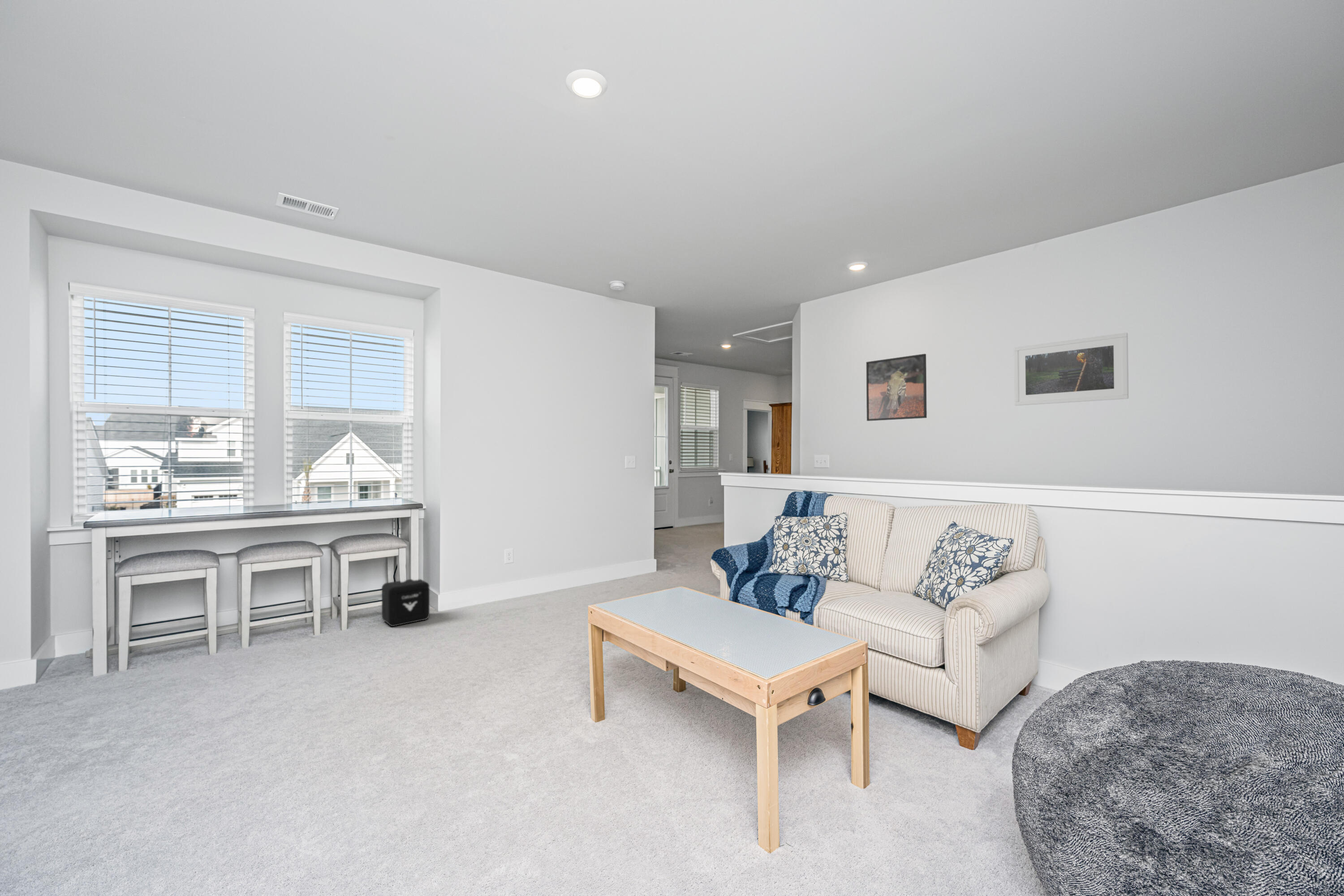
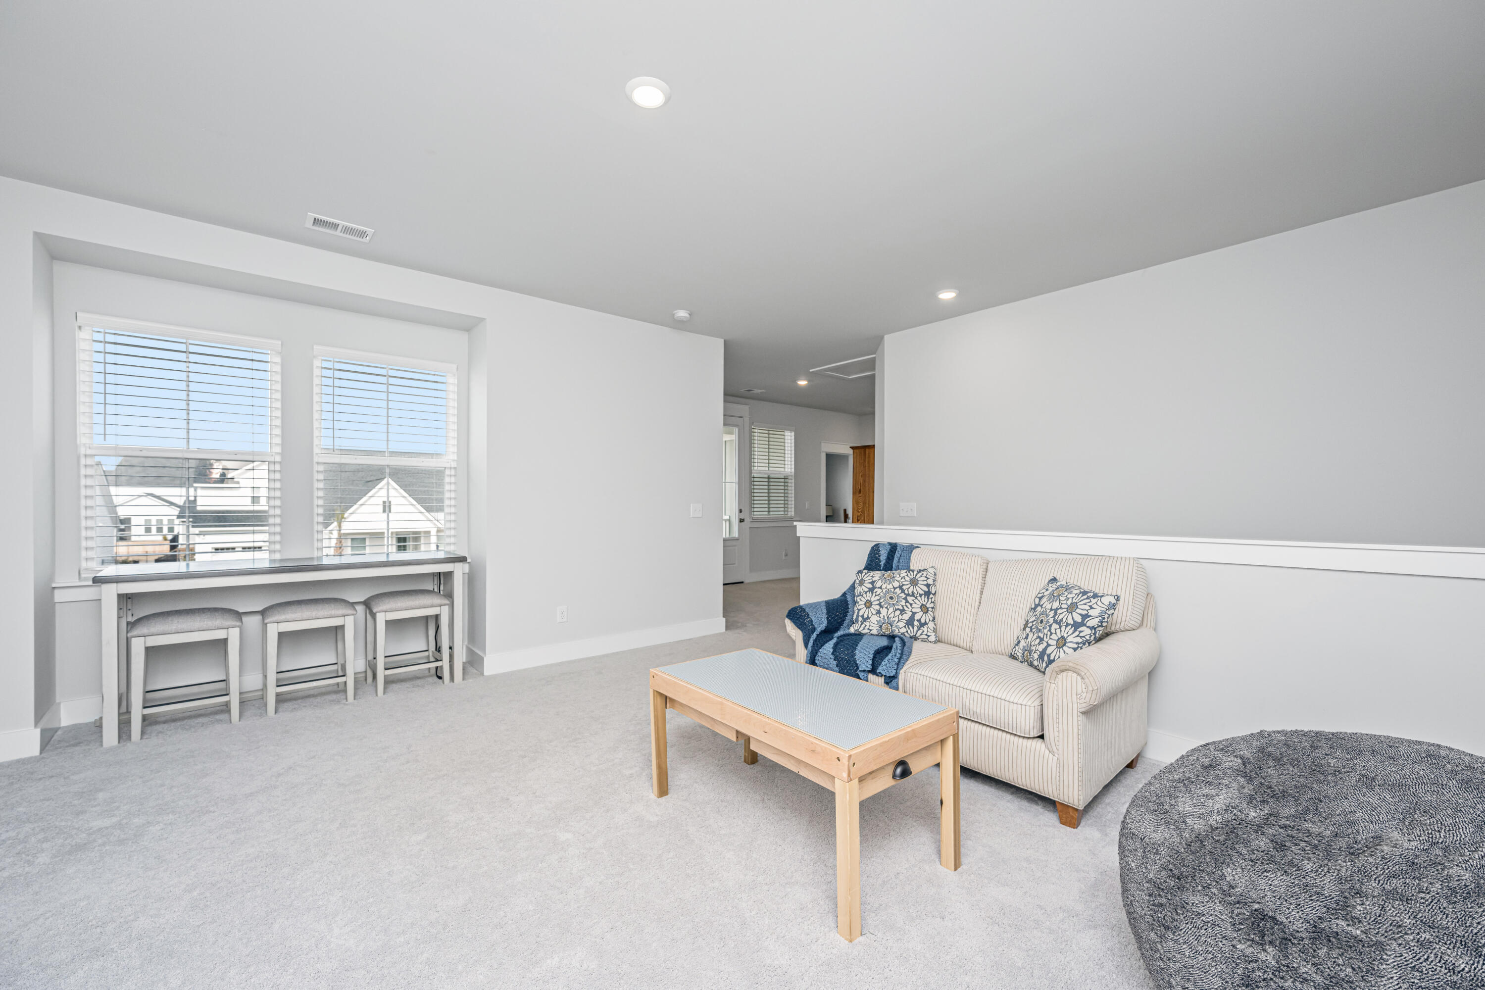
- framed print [1014,332,1129,406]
- air purifier [381,579,430,627]
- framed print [866,353,927,422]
